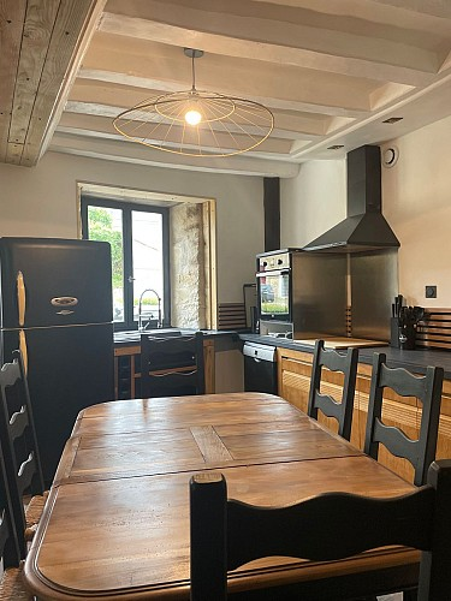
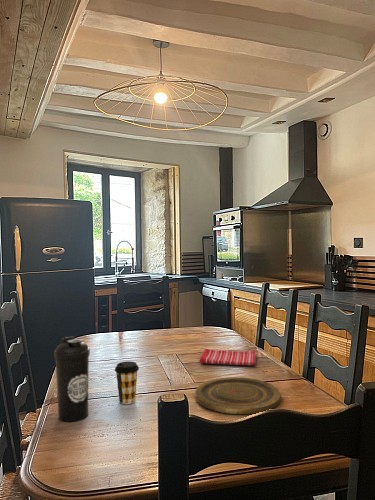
+ water bottle [53,335,91,423]
+ plate [194,376,282,415]
+ coffee cup [114,361,140,405]
+ dish towel [199,348,257,366]
